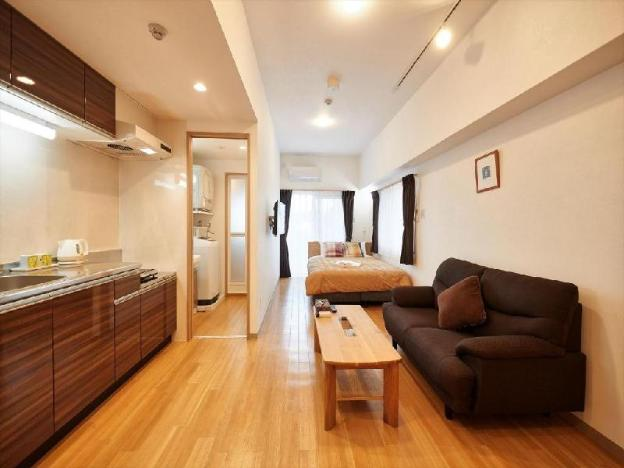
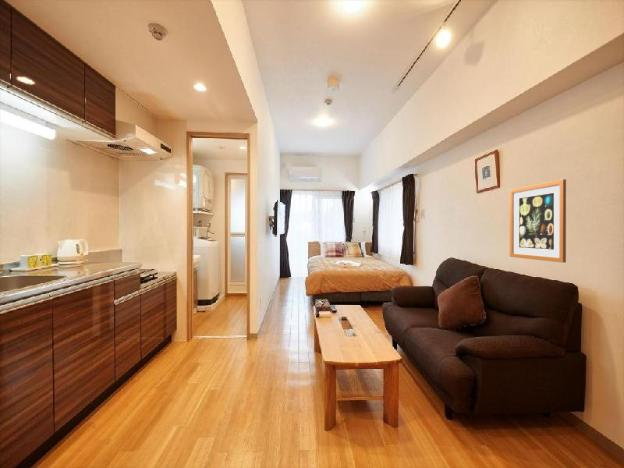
+ wall art [509,178,567,264]
